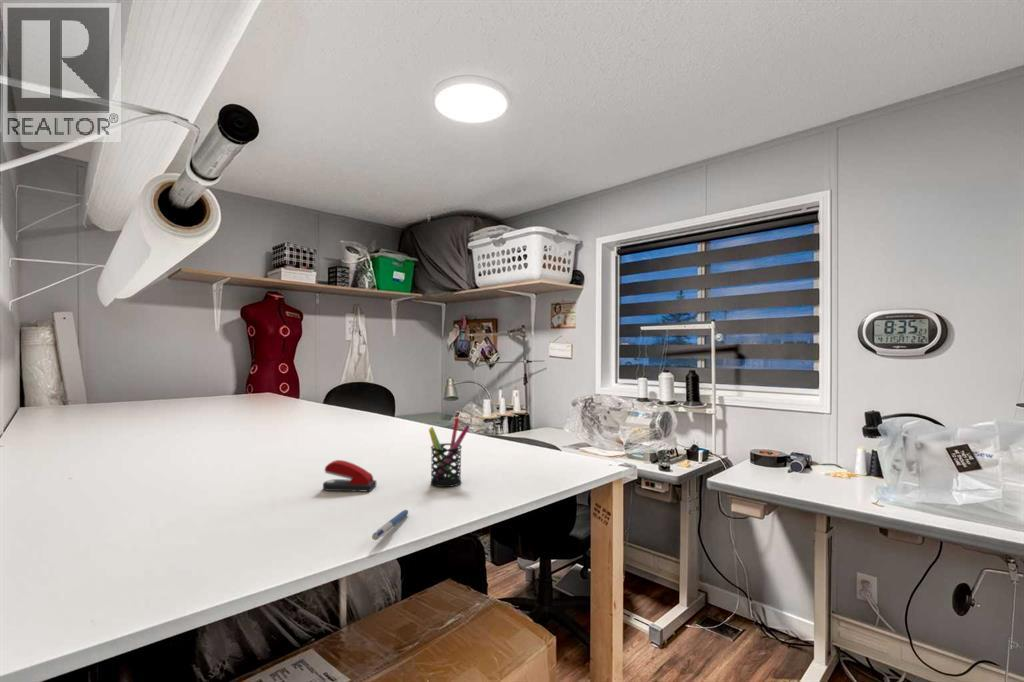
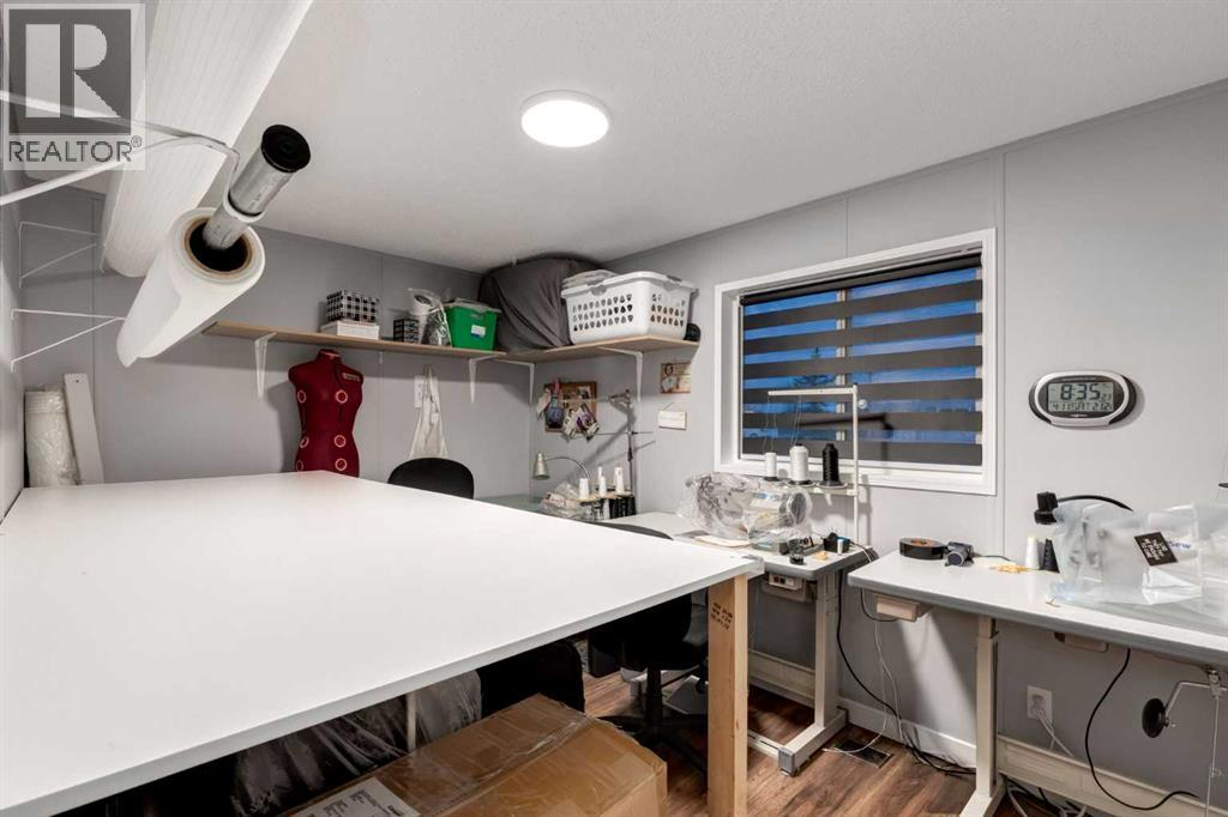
- pen holder [428,417,471,488]
- stapler [322,459,378,493]
- pen [371,509,409,541]
